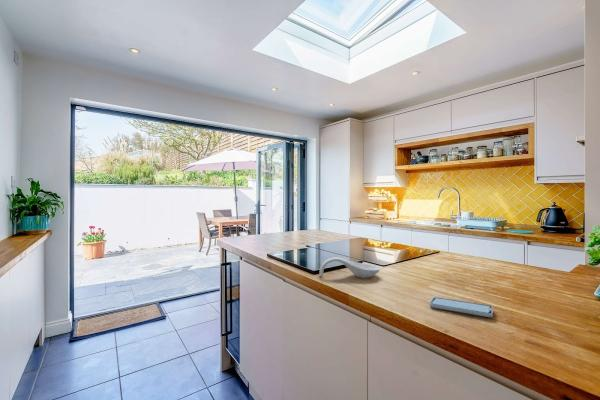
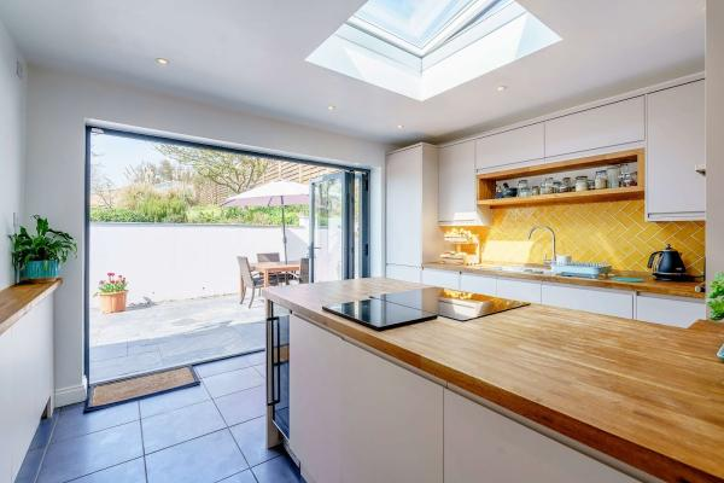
- spoon rest [319,256,381,279]
- smartphone [429,296,494,318]
